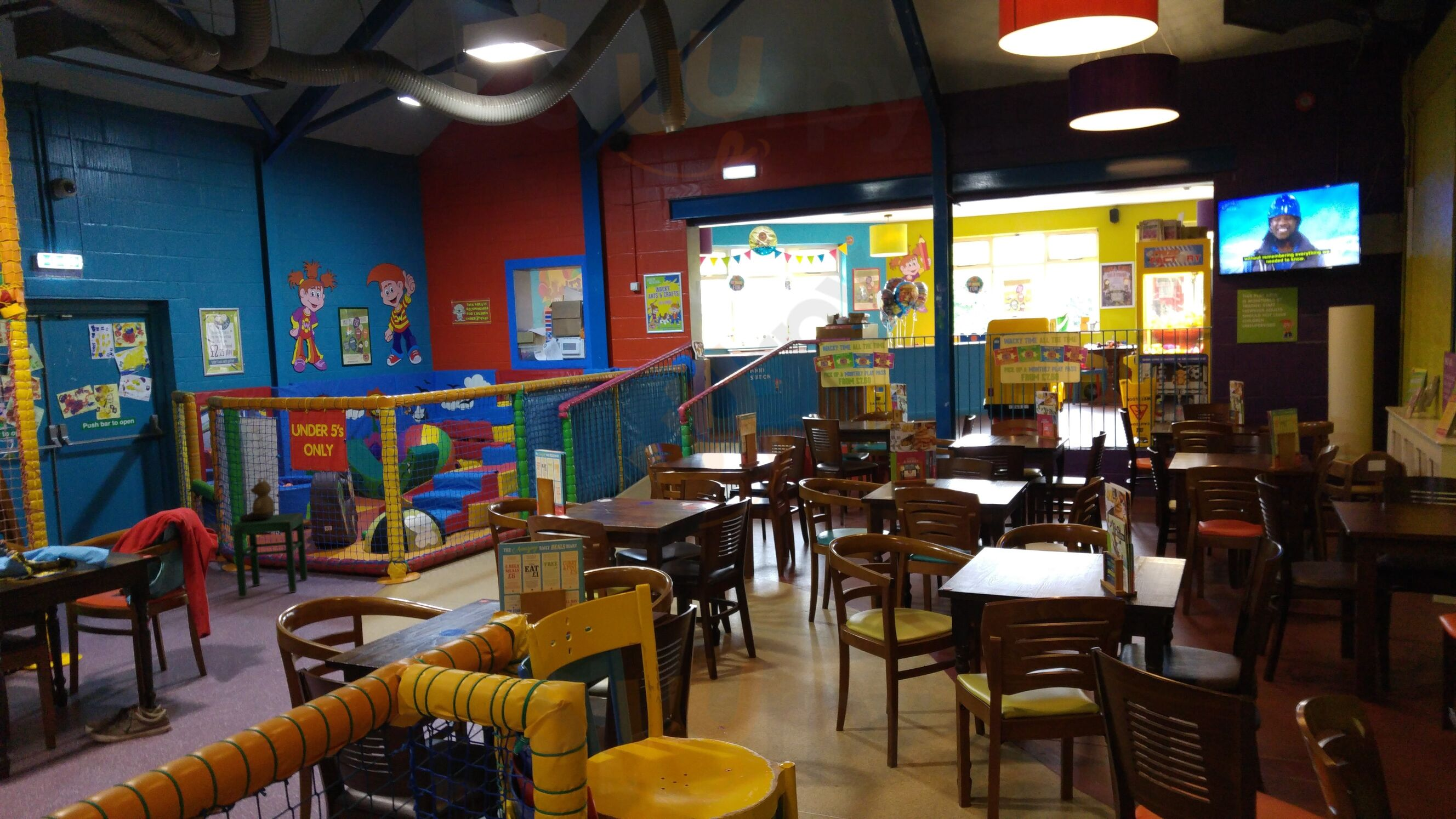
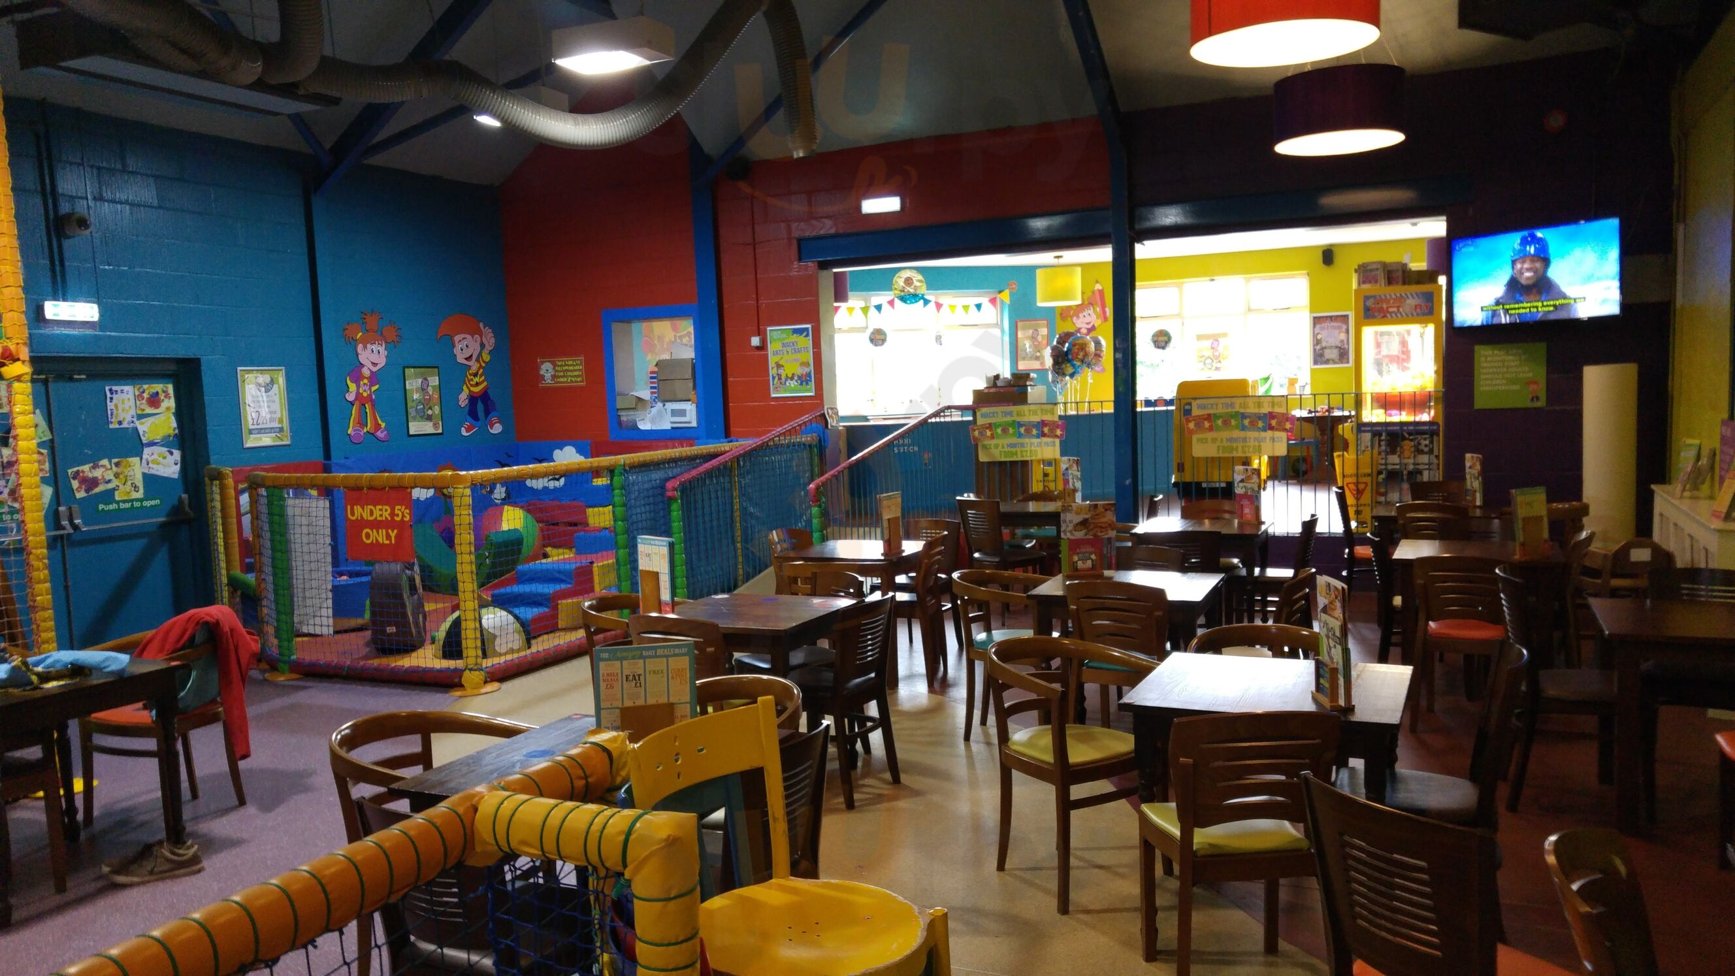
- stool [232,512,308,598]
- bear [239,476,275,522]
